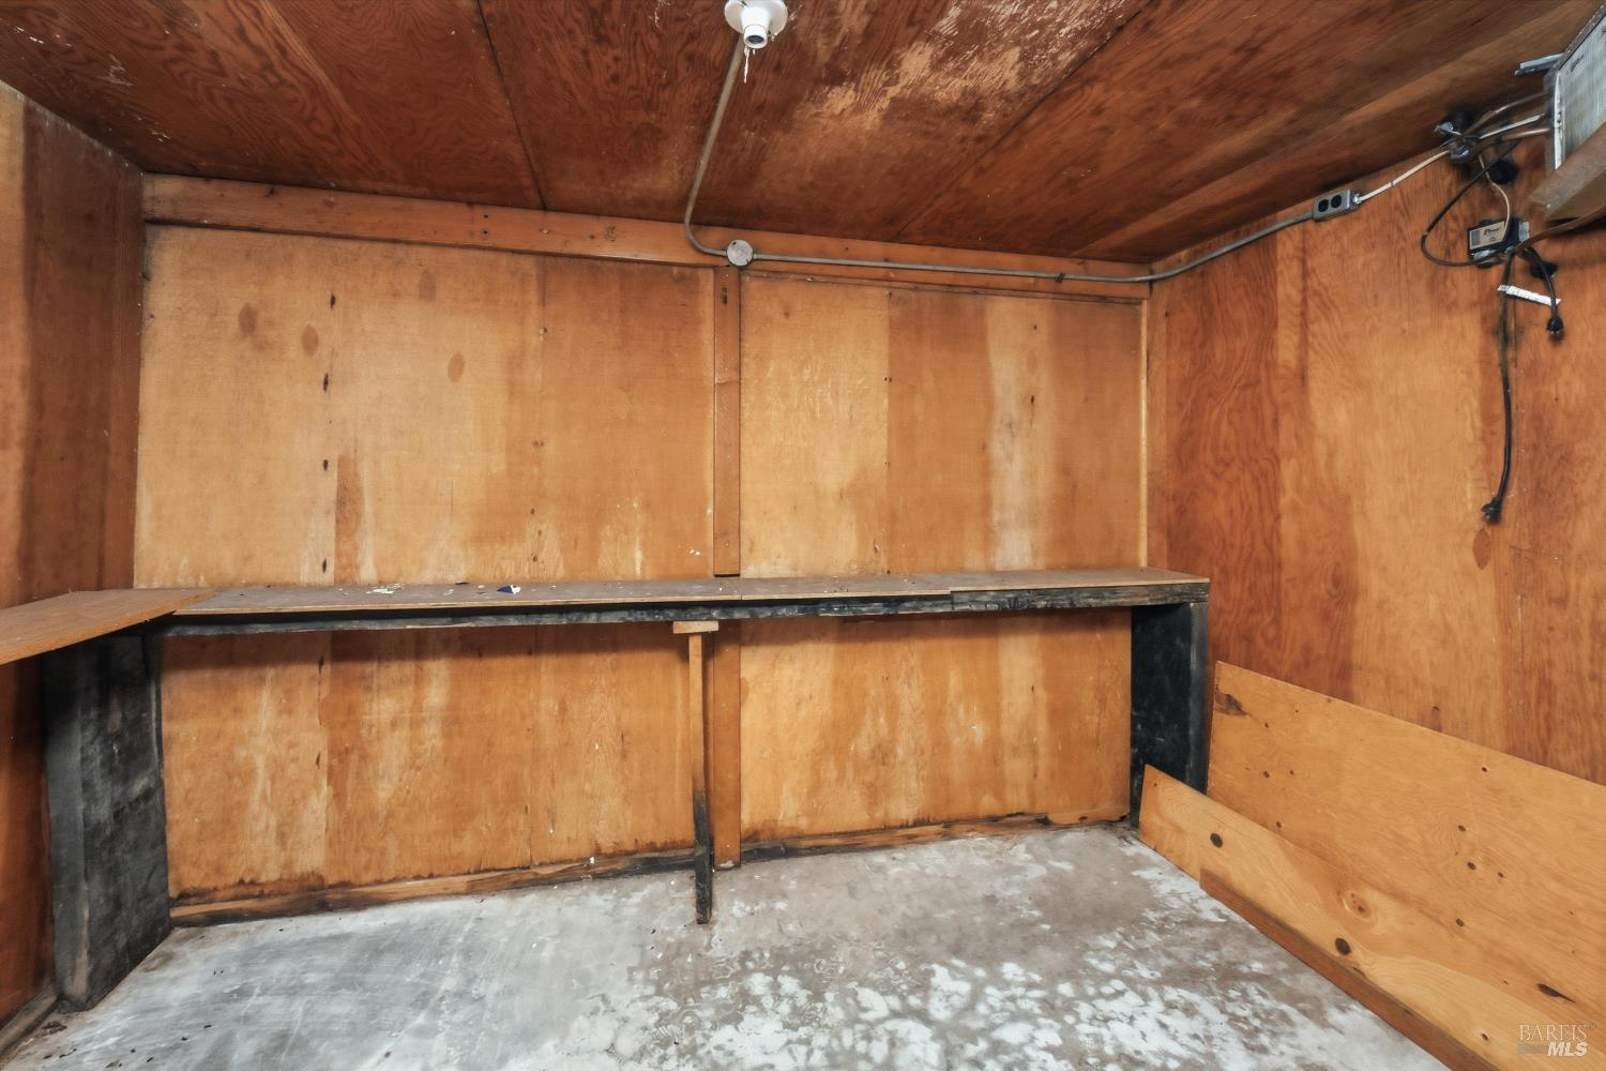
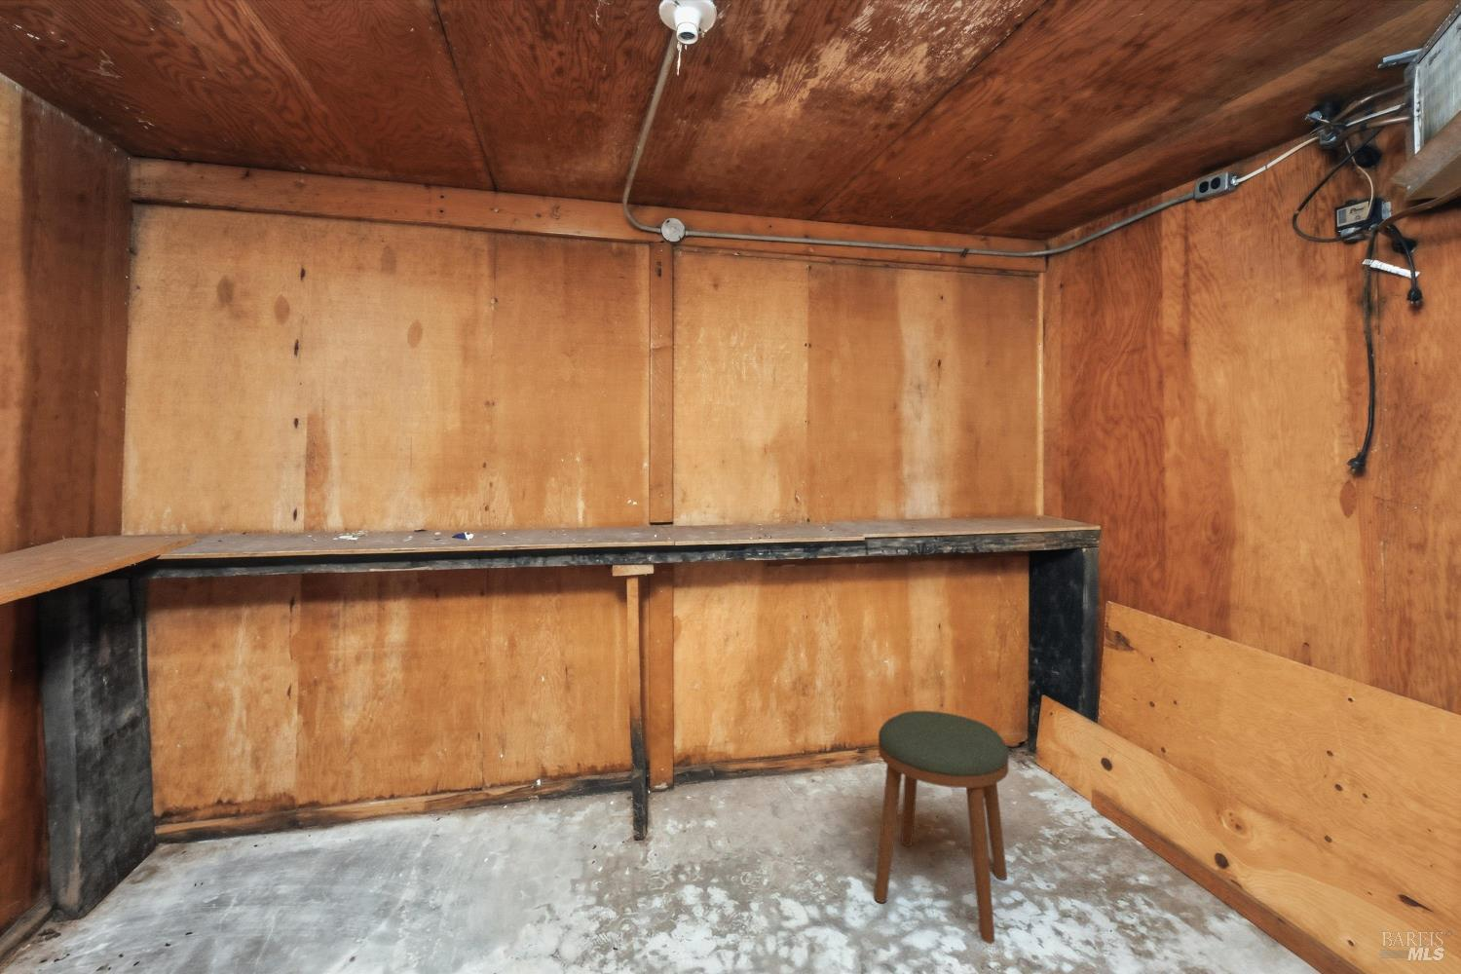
+ stool [874,710,1010,945]
